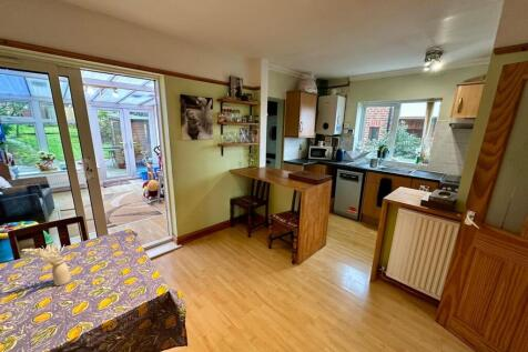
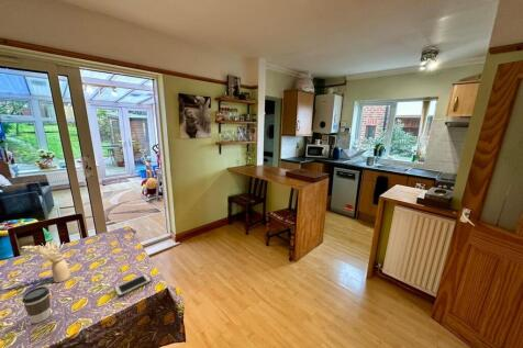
+ cell phone [113,272,153,298]
+ coffee cup [21,285,52,324]
